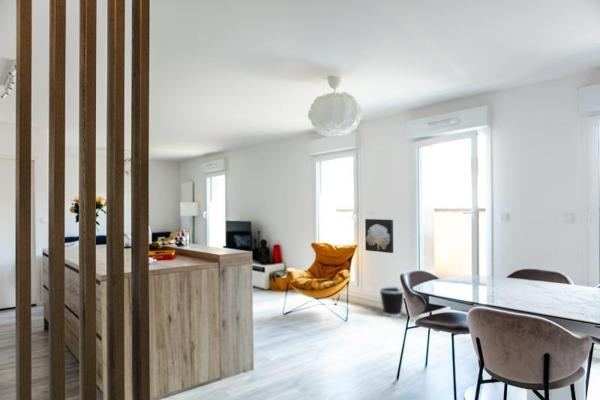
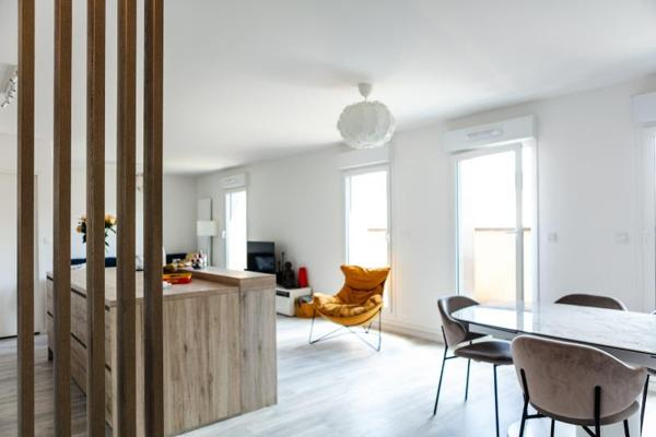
- wall art [364,218,394,254]
- wastebasket [378,285,404,318]
